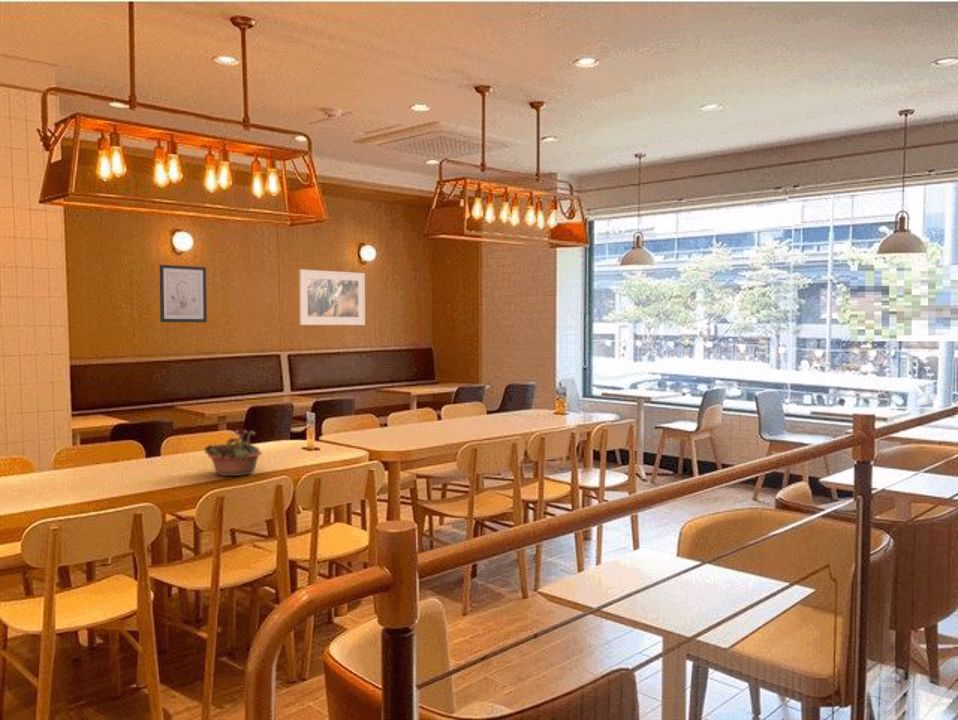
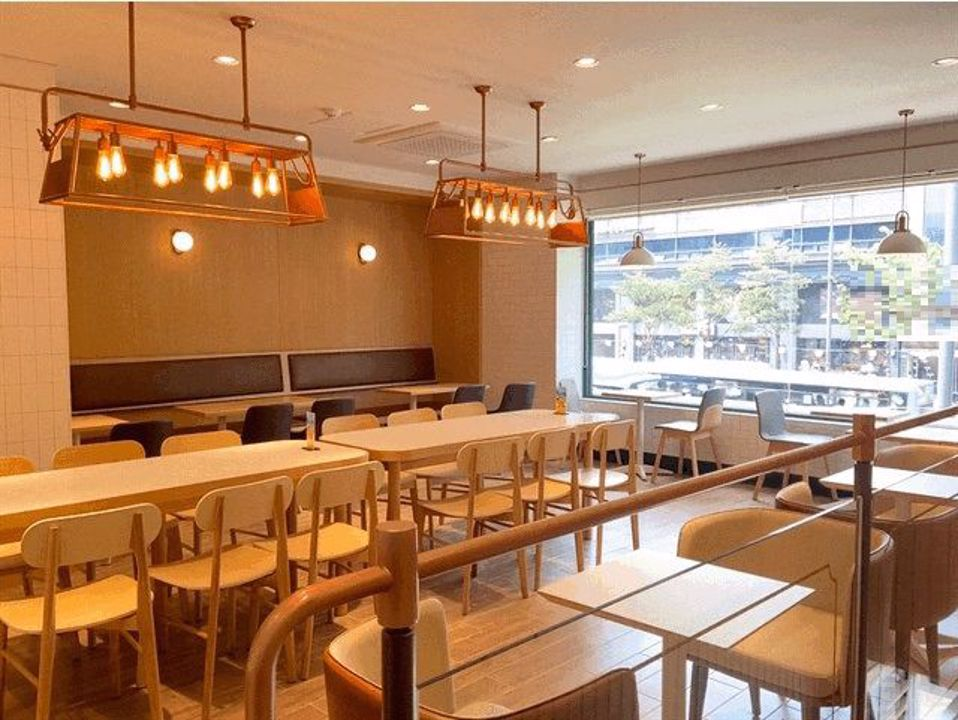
- succulent planter [203,429,263,477]
- wall art [159,264,208,323]
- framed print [298,268,366,326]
